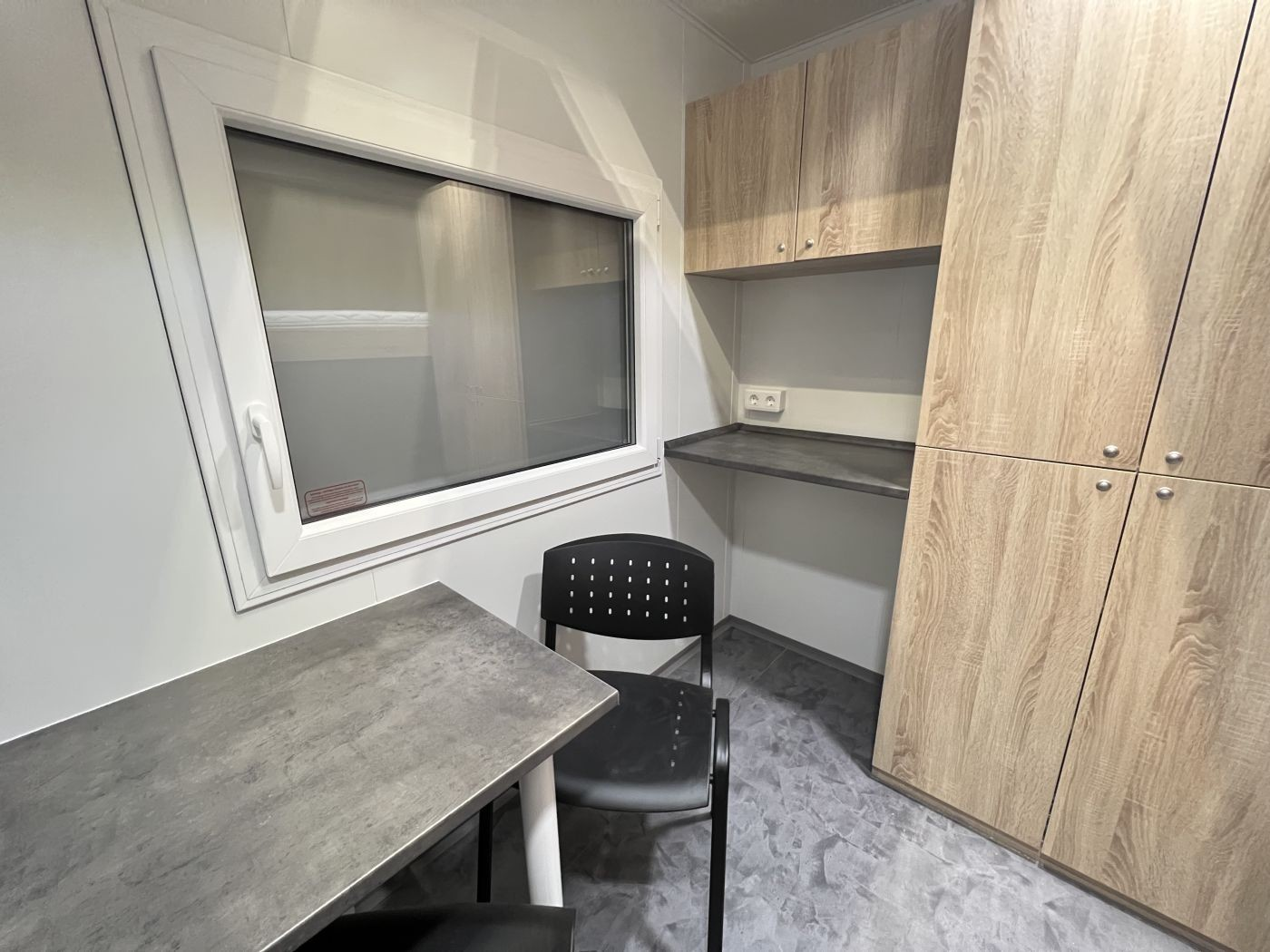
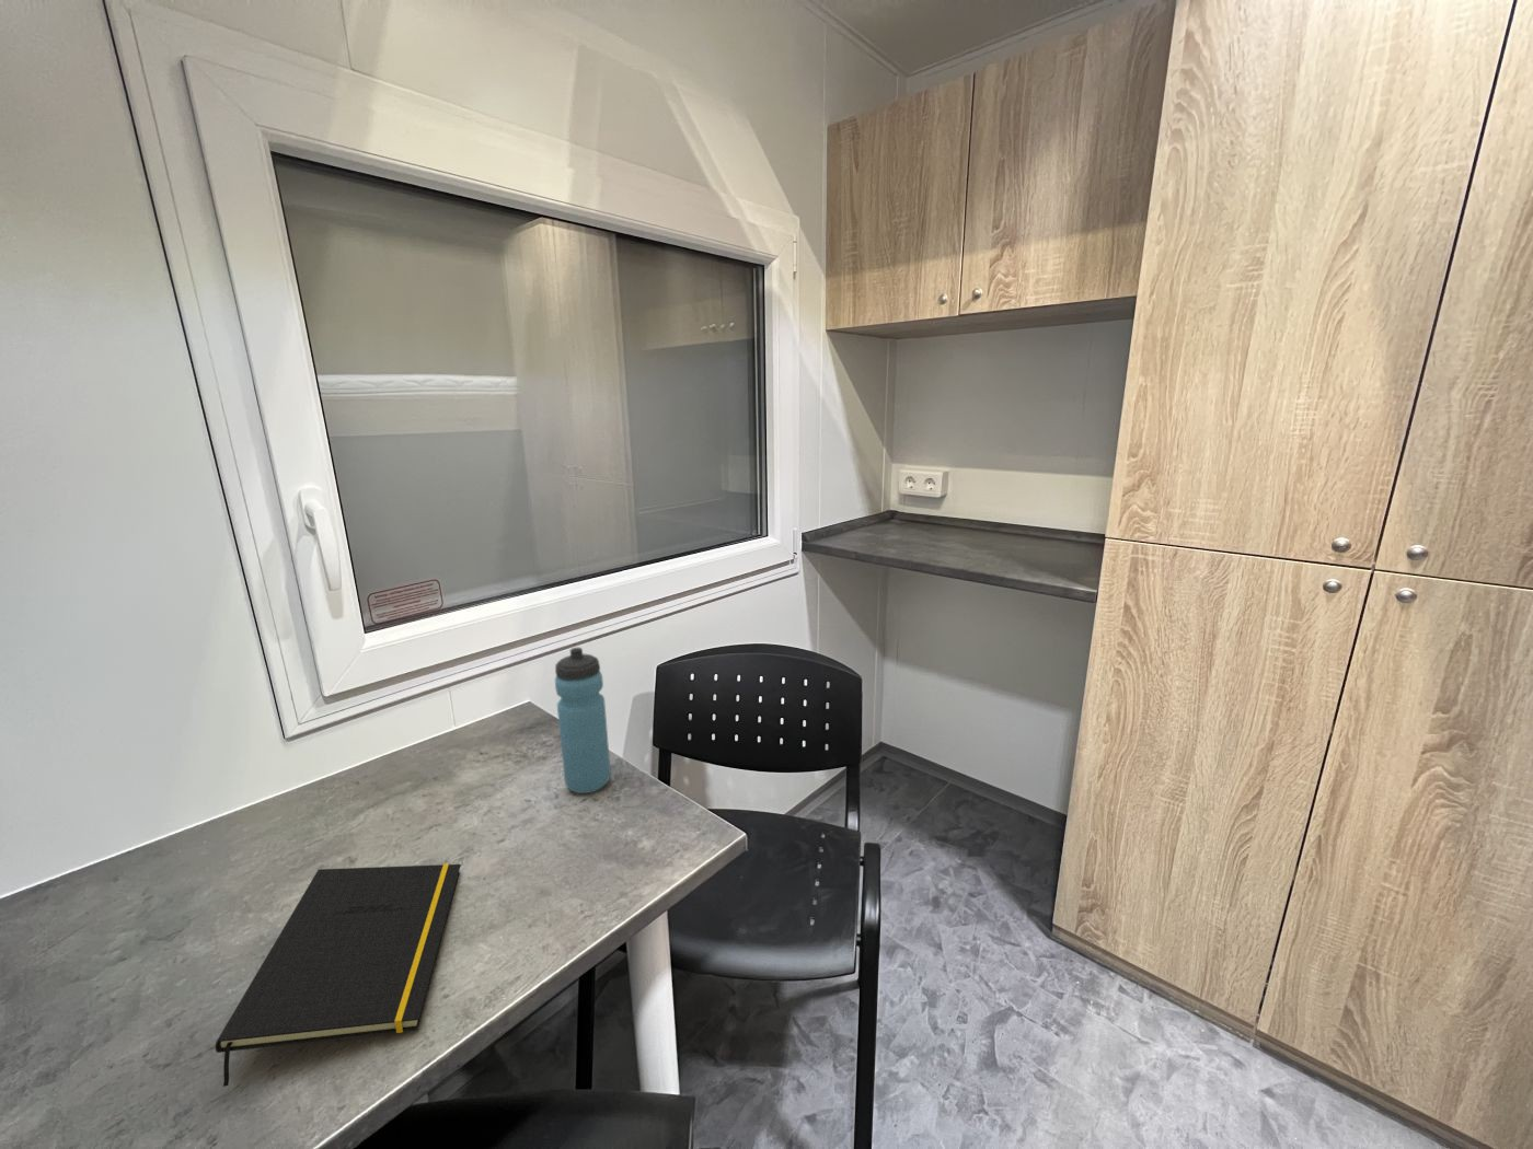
+ water bottle [554,647,612,794]
+ notepad [215,862,462,1087]
